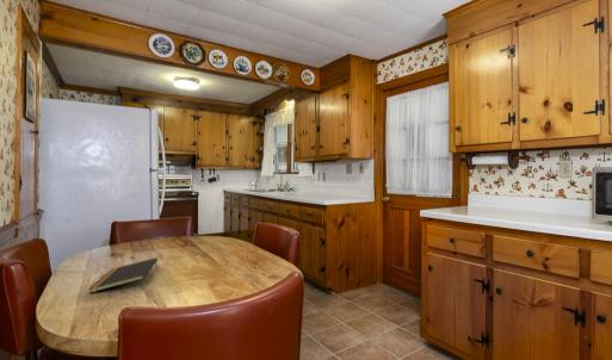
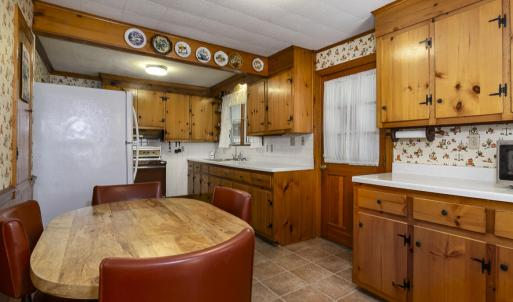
- notepad [87,256,159,294]
